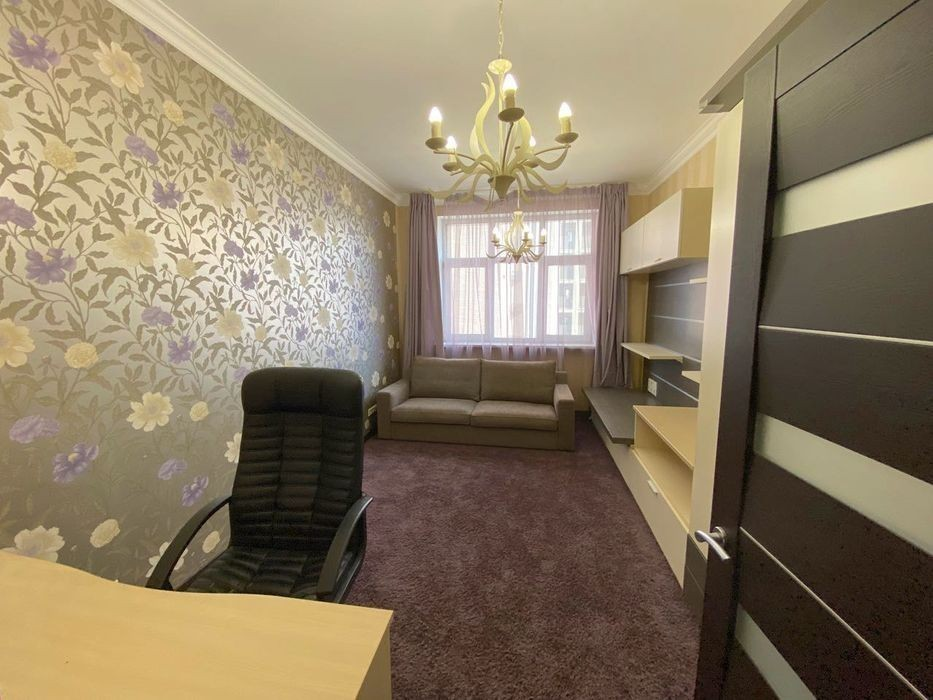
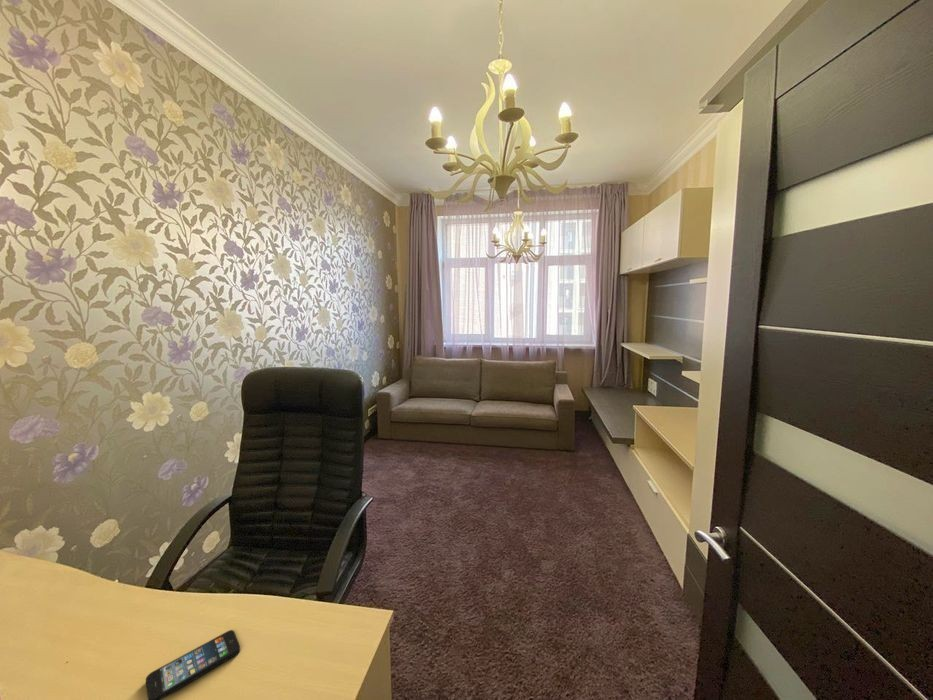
+ smartphone [145,629,241,700]
